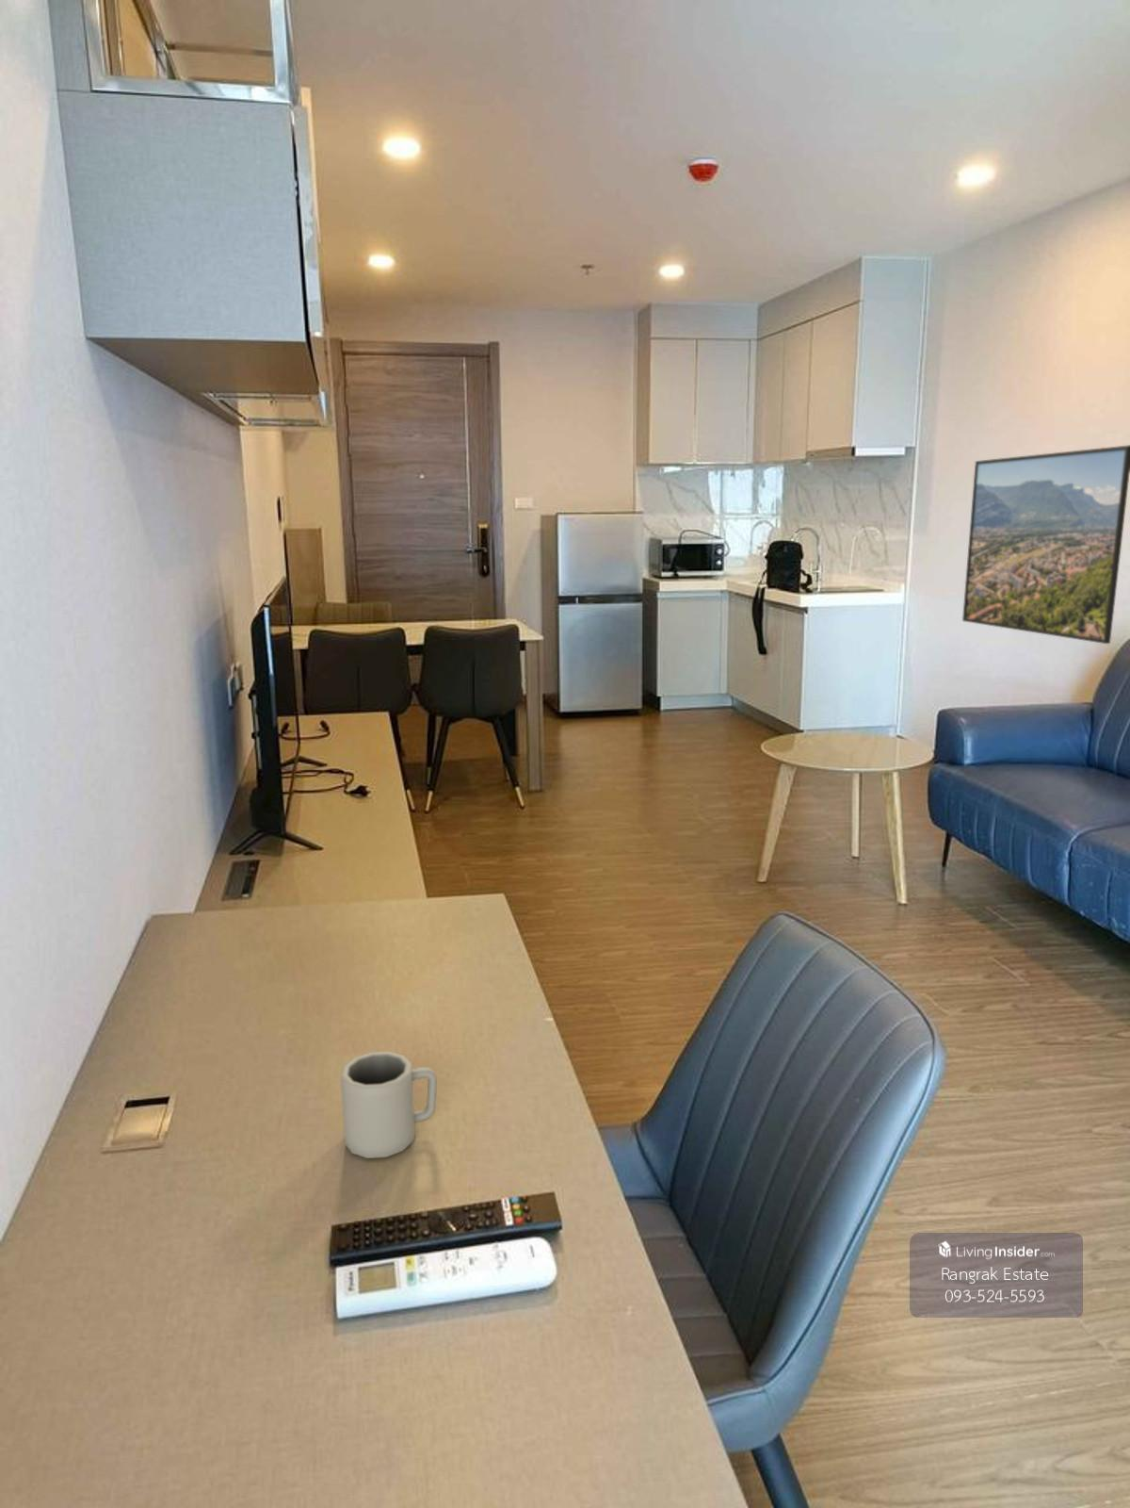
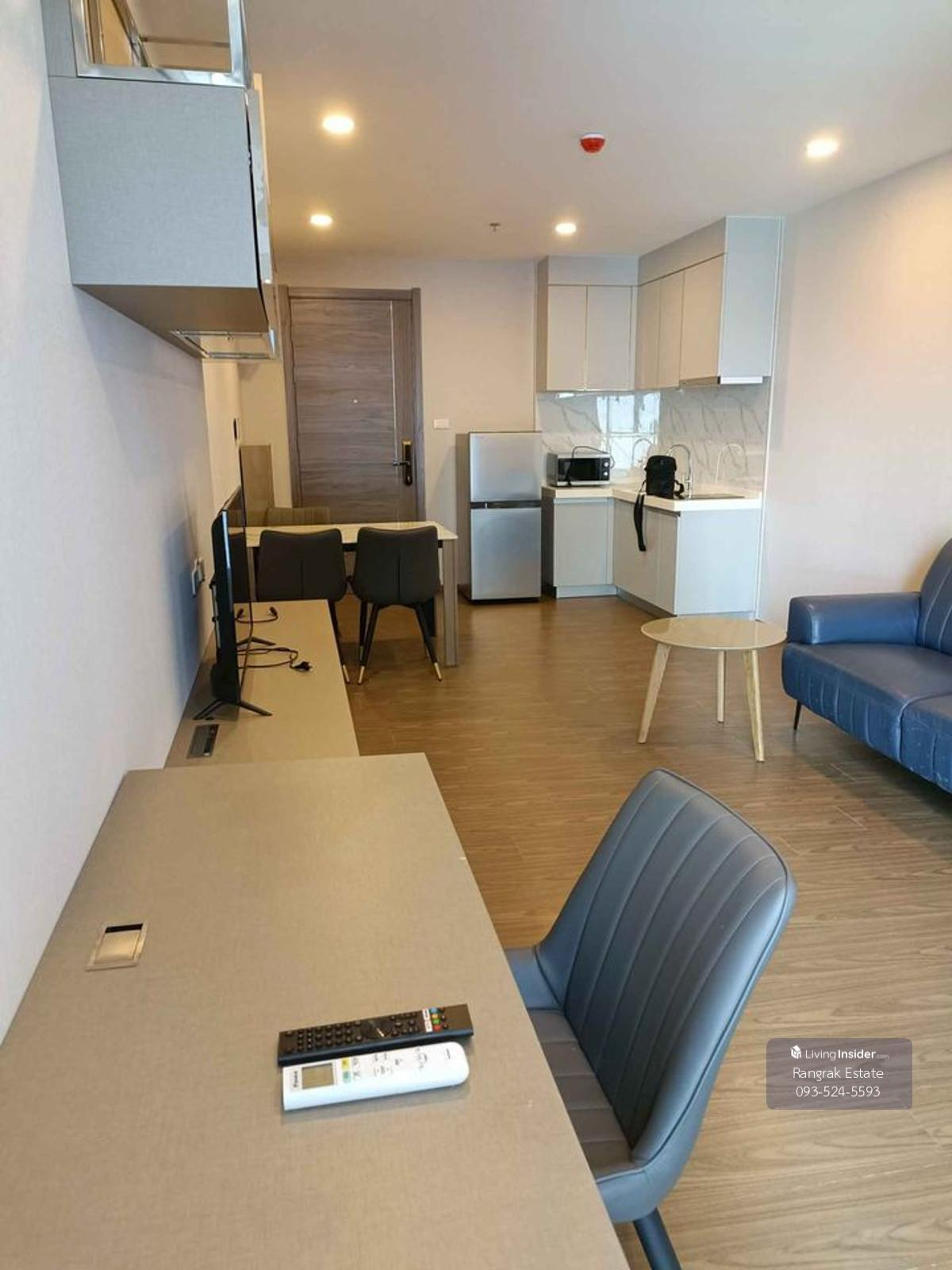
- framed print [961,444,1130,645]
- cup [339,1051,438,1159]
